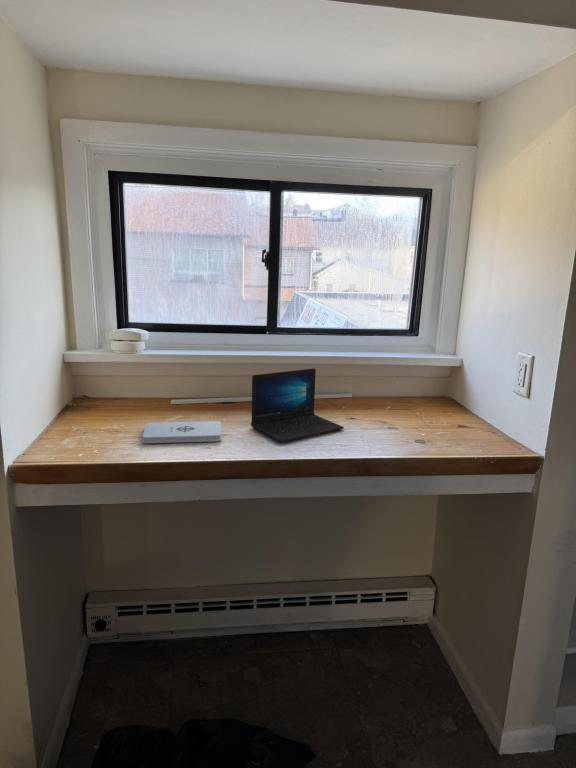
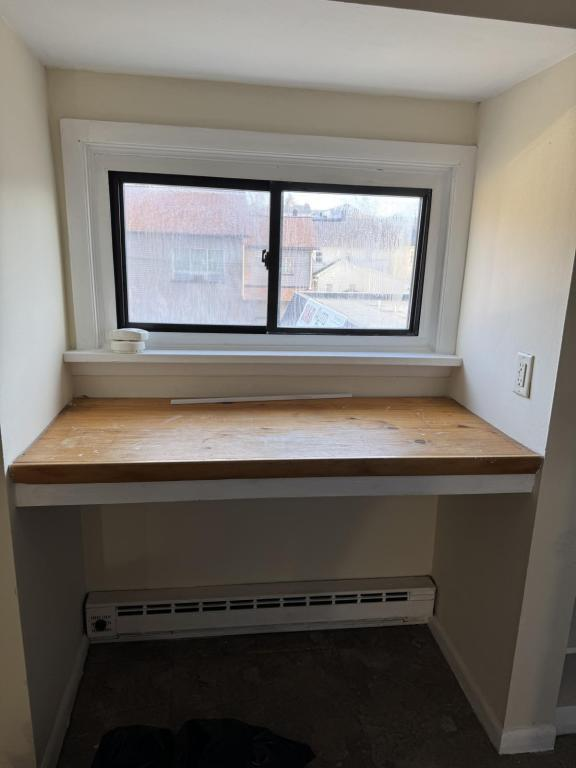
- notepad [141,420,222,444]
- laptop [250,367,345,443]
